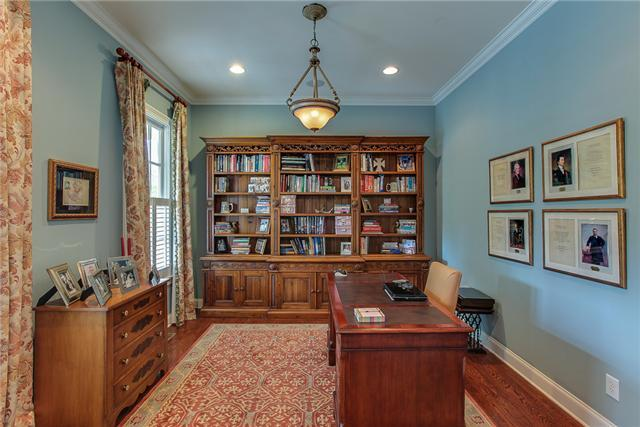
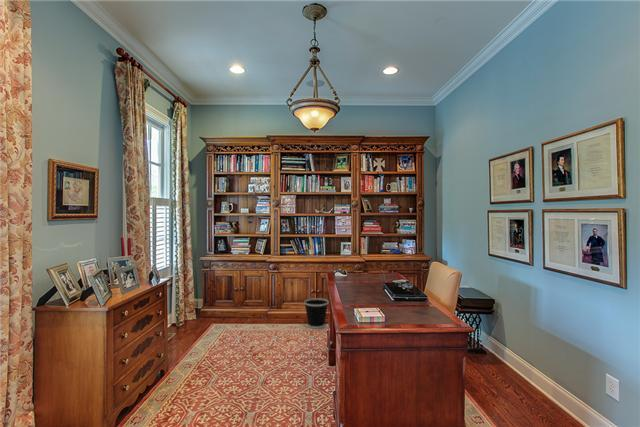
+ wastebasket [303,297,329,330]
